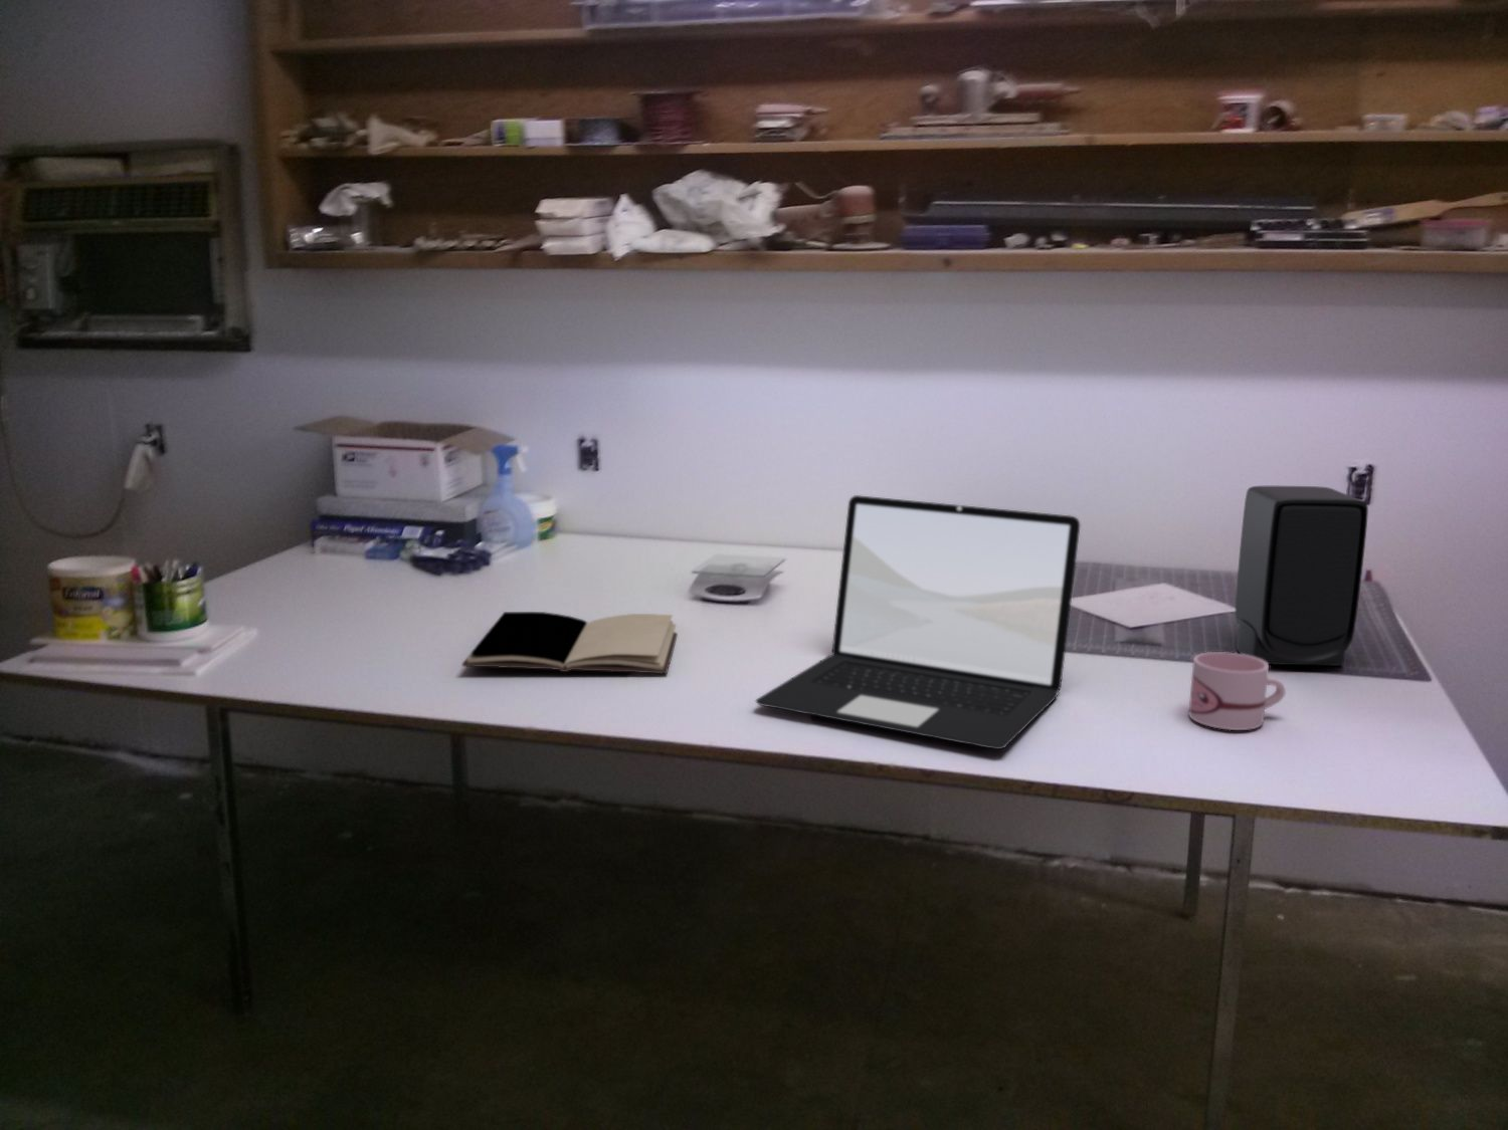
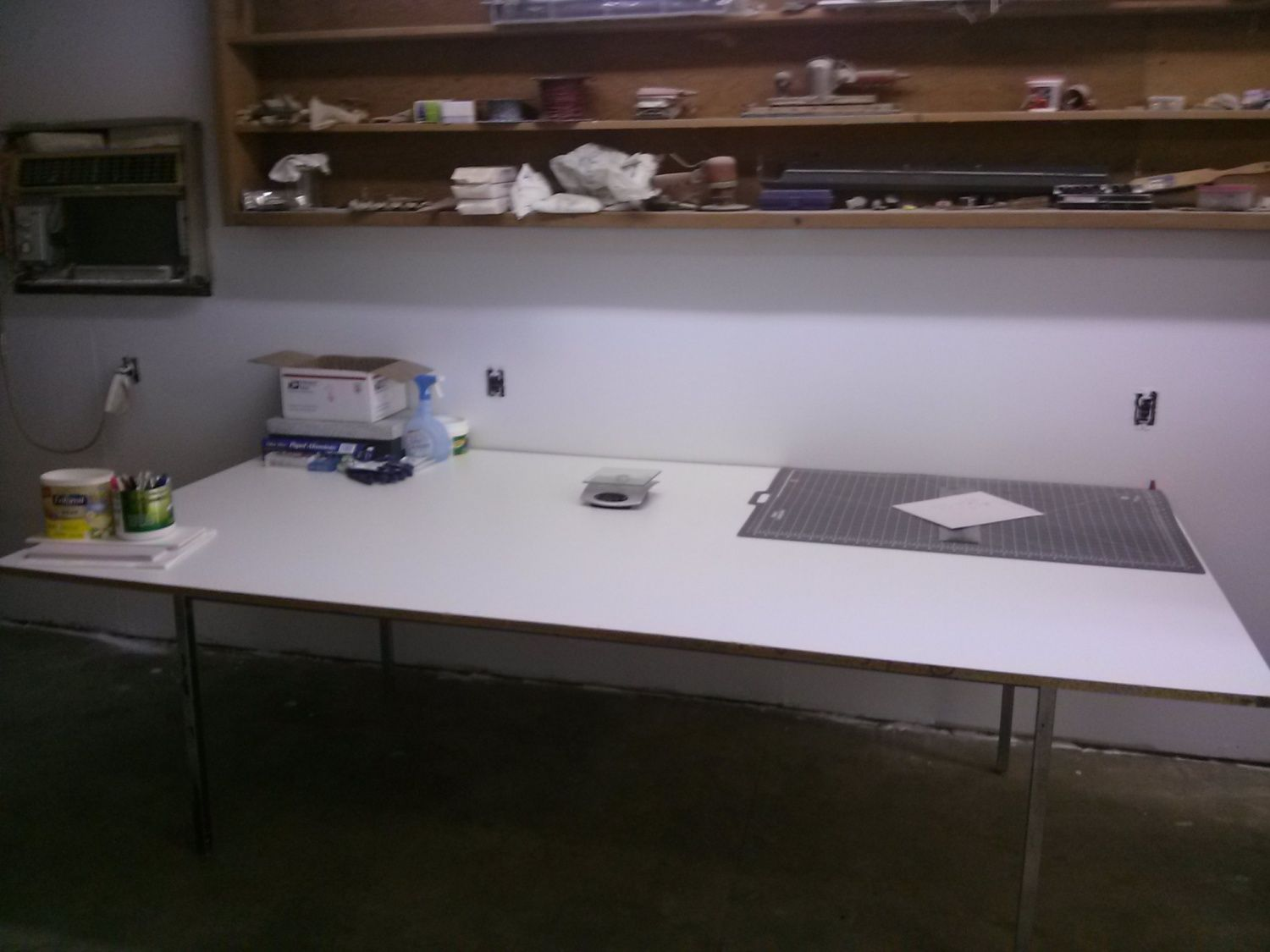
- laptop [755,494,1081,750]
- mug [1187,650,1286,731]
- book [462,611,679,675]
- speaker [1235,485,1369,667]
